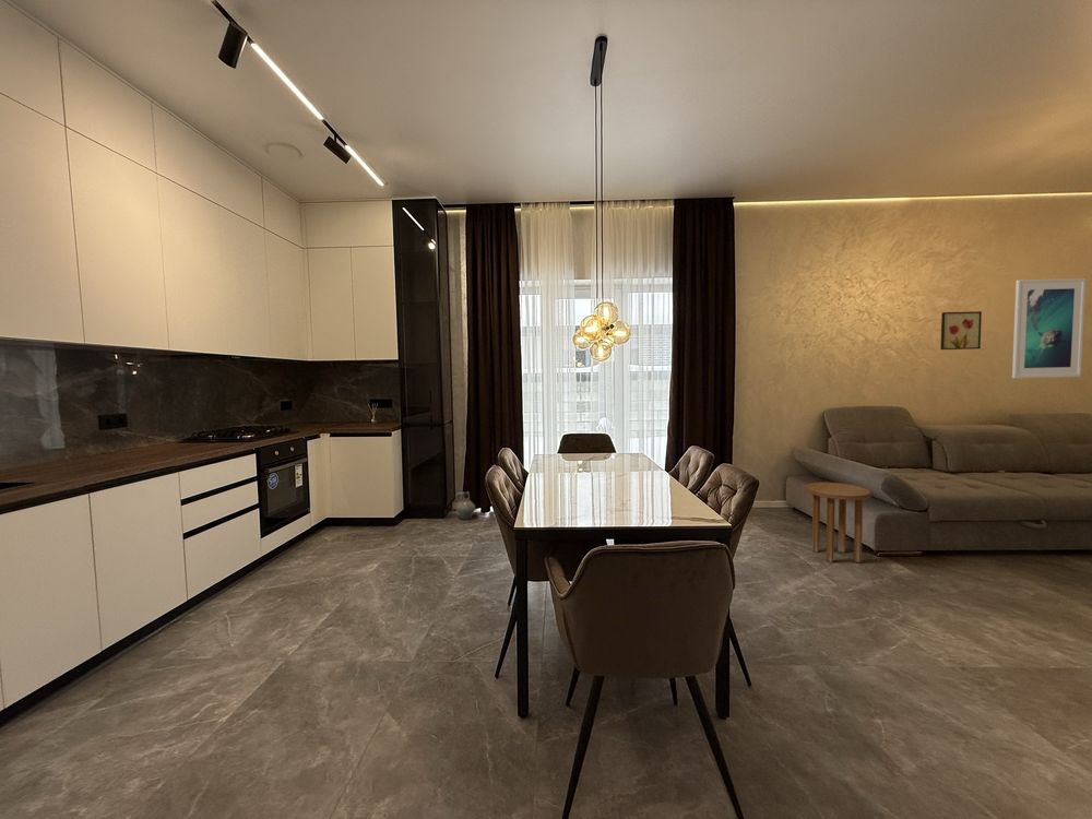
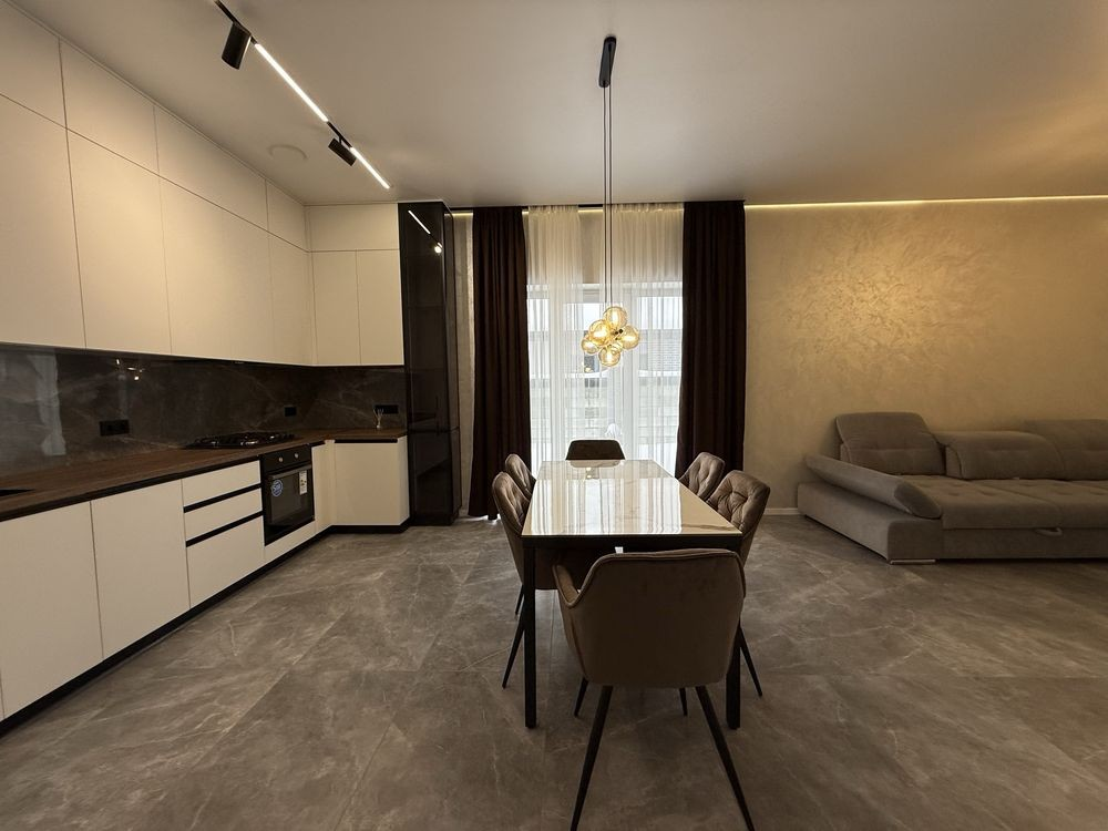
- side table [805,482,873,563]
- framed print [1011,277,1087,379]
- wall art [939,310,983,351]
- ceramic jug [454,490,476,521]
